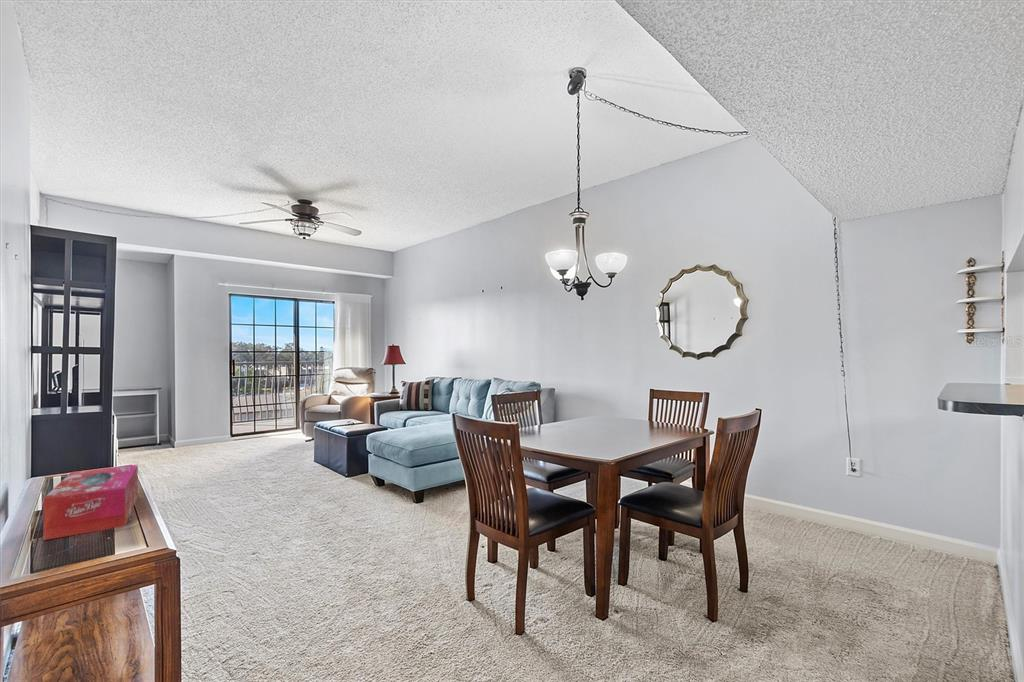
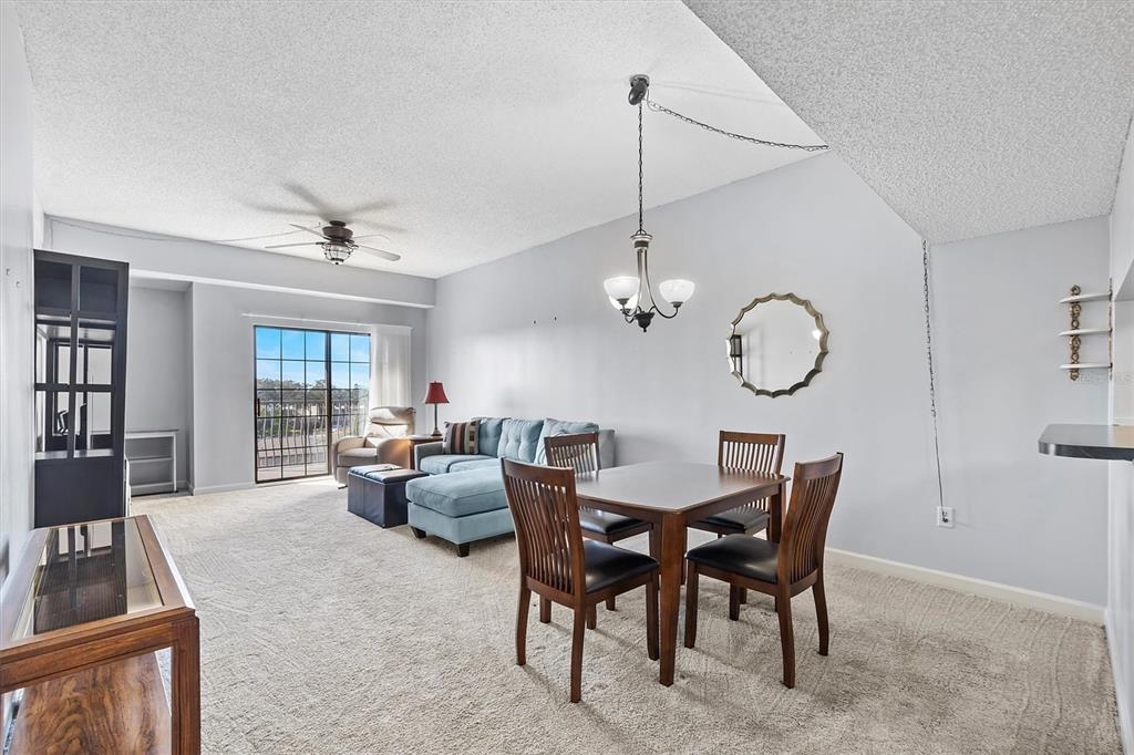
- tissue box [43,464,139,541]
